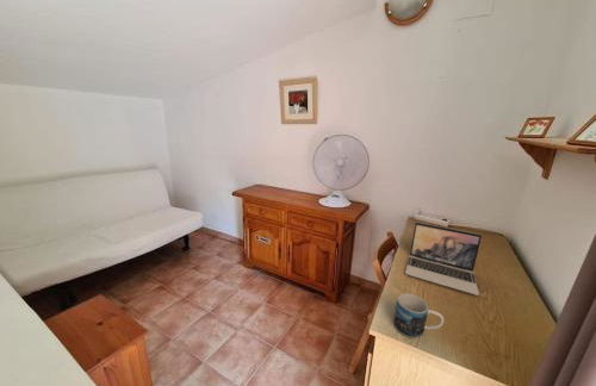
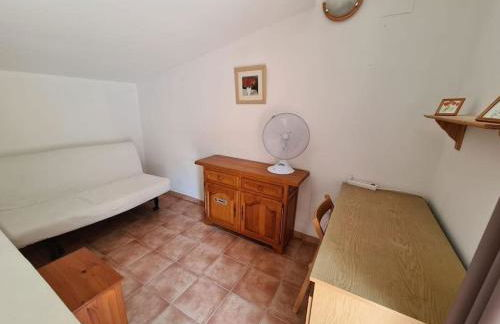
- mug [392,292,445,340]
- laptop [404,222,483,297]
